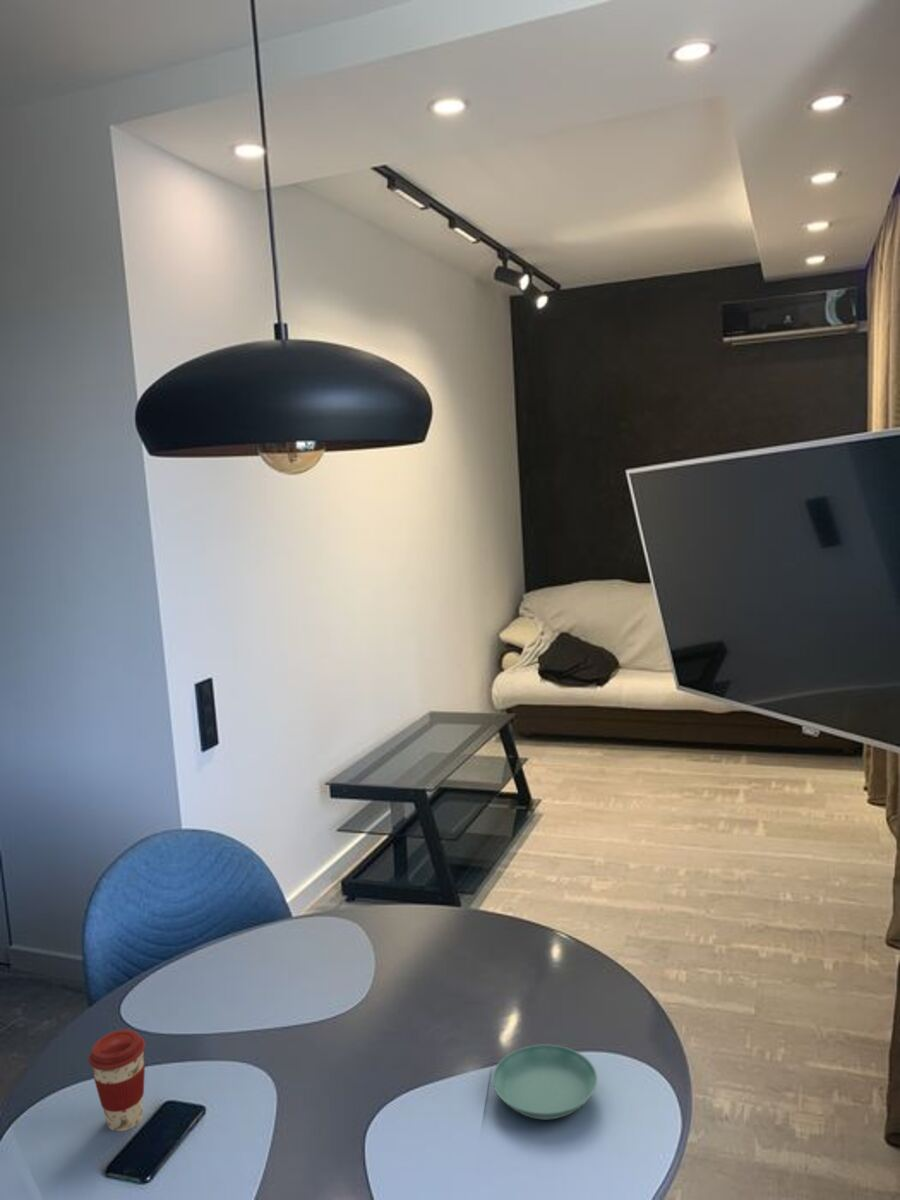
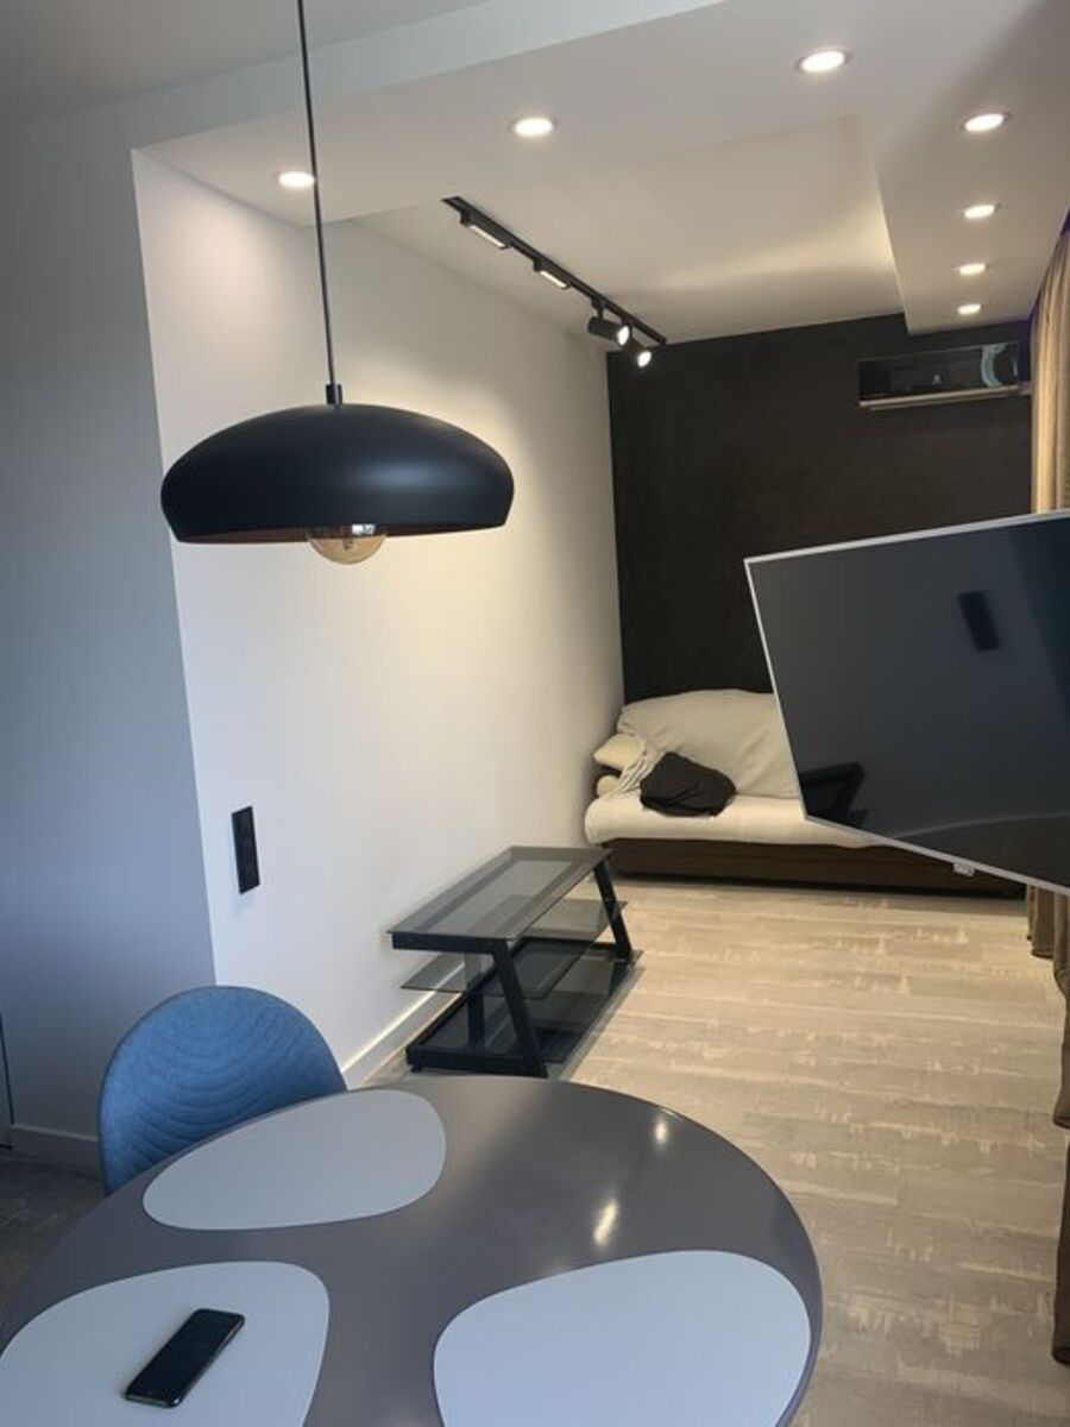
- coffee cup [87,1029,146,1132]
- saucer [491,1044,598,1121]
